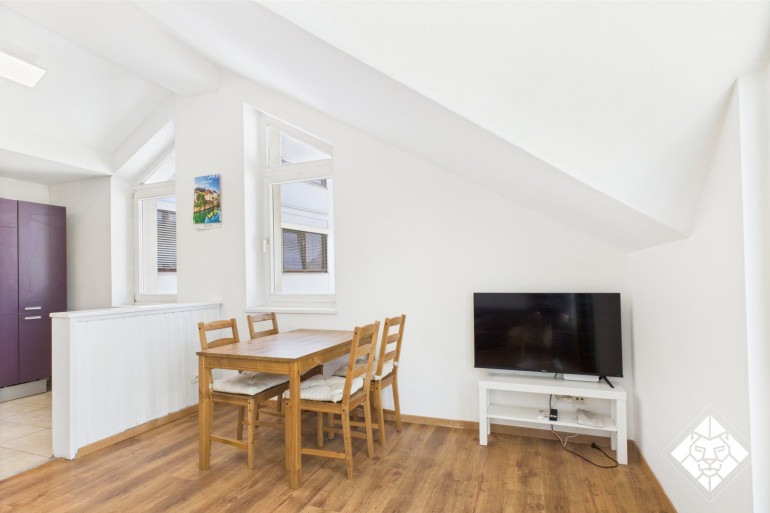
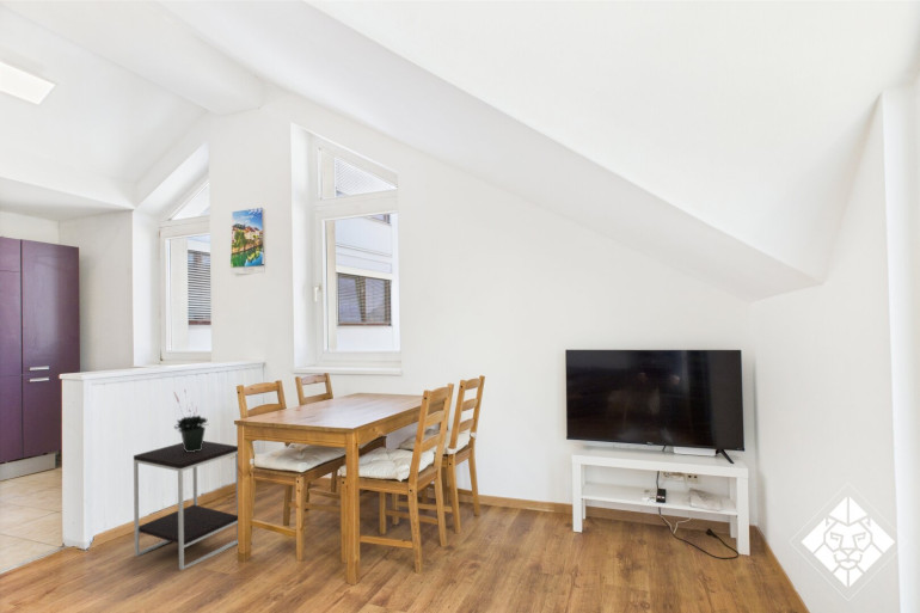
+ potted plant [173,387,210,452]
+ side table [133,440,239,571]
